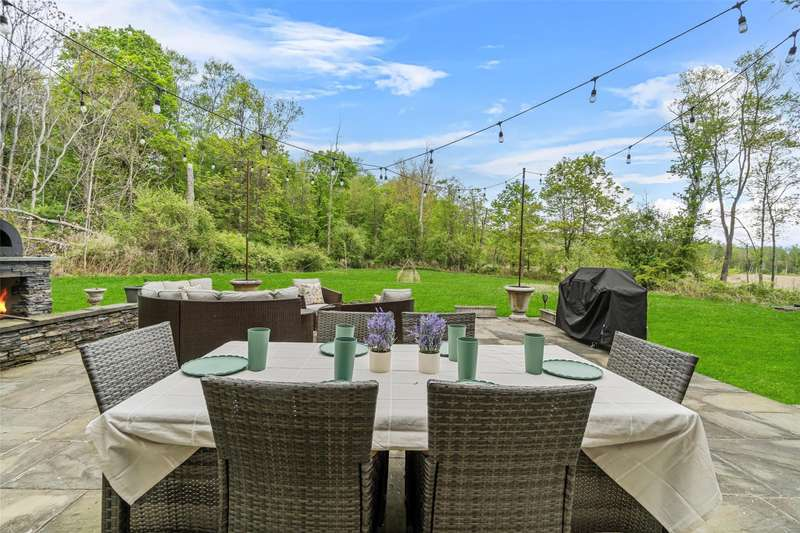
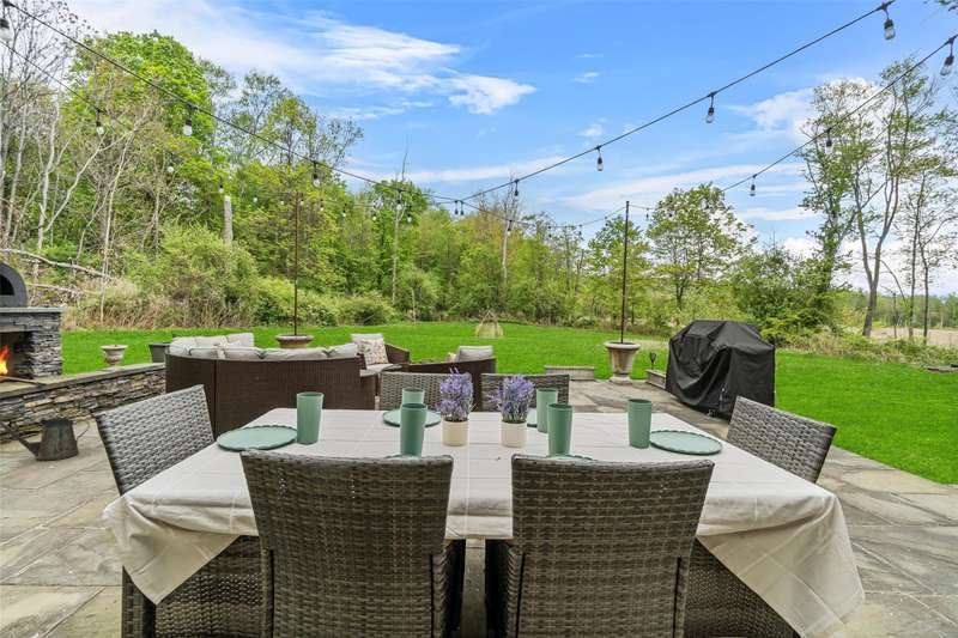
+ watering can [0,417,91,462]
